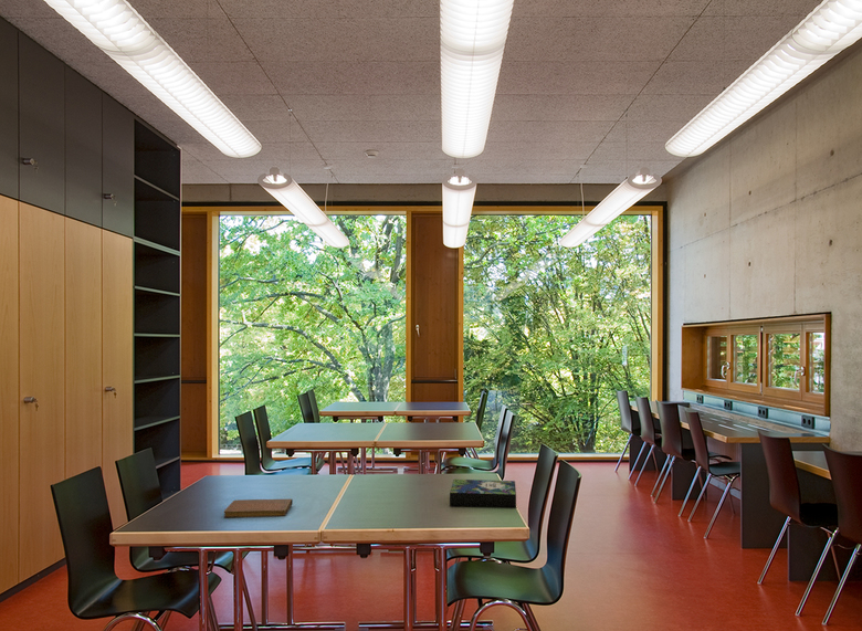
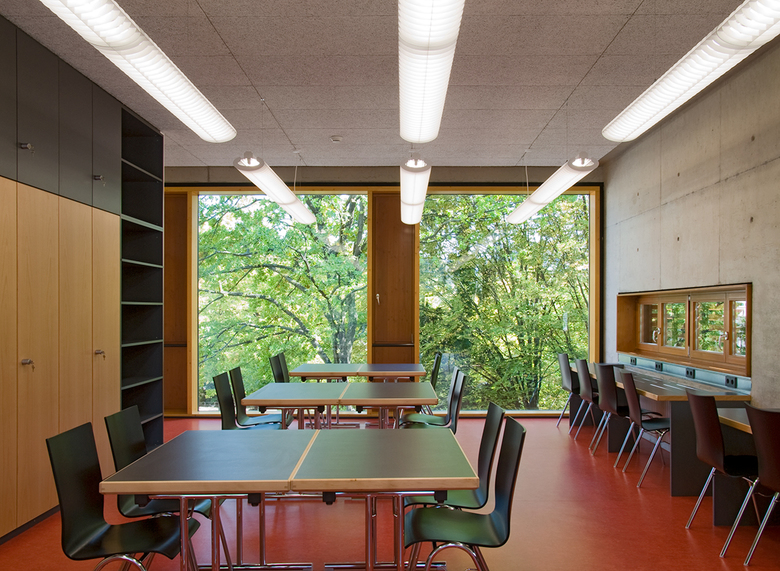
- notebook [223,498,294,519]
- book [449,478,517,509]
